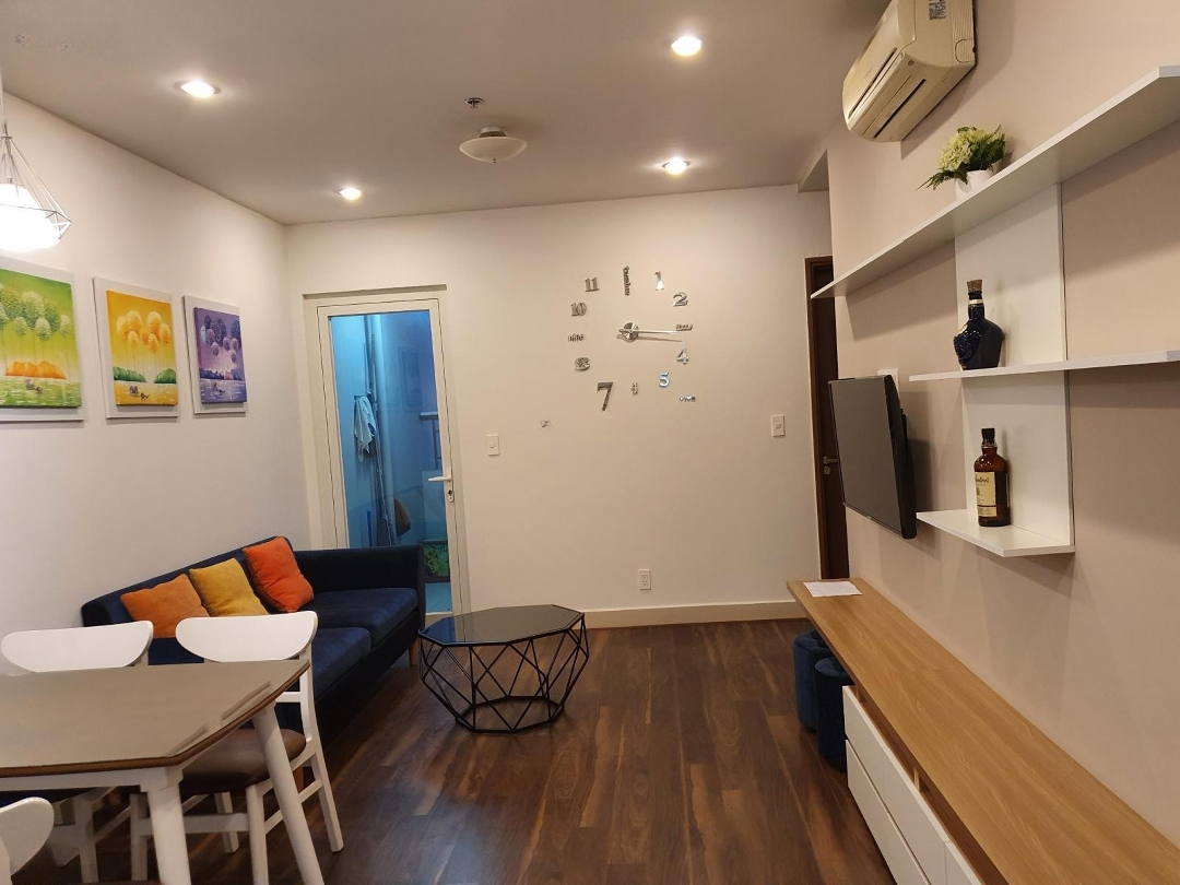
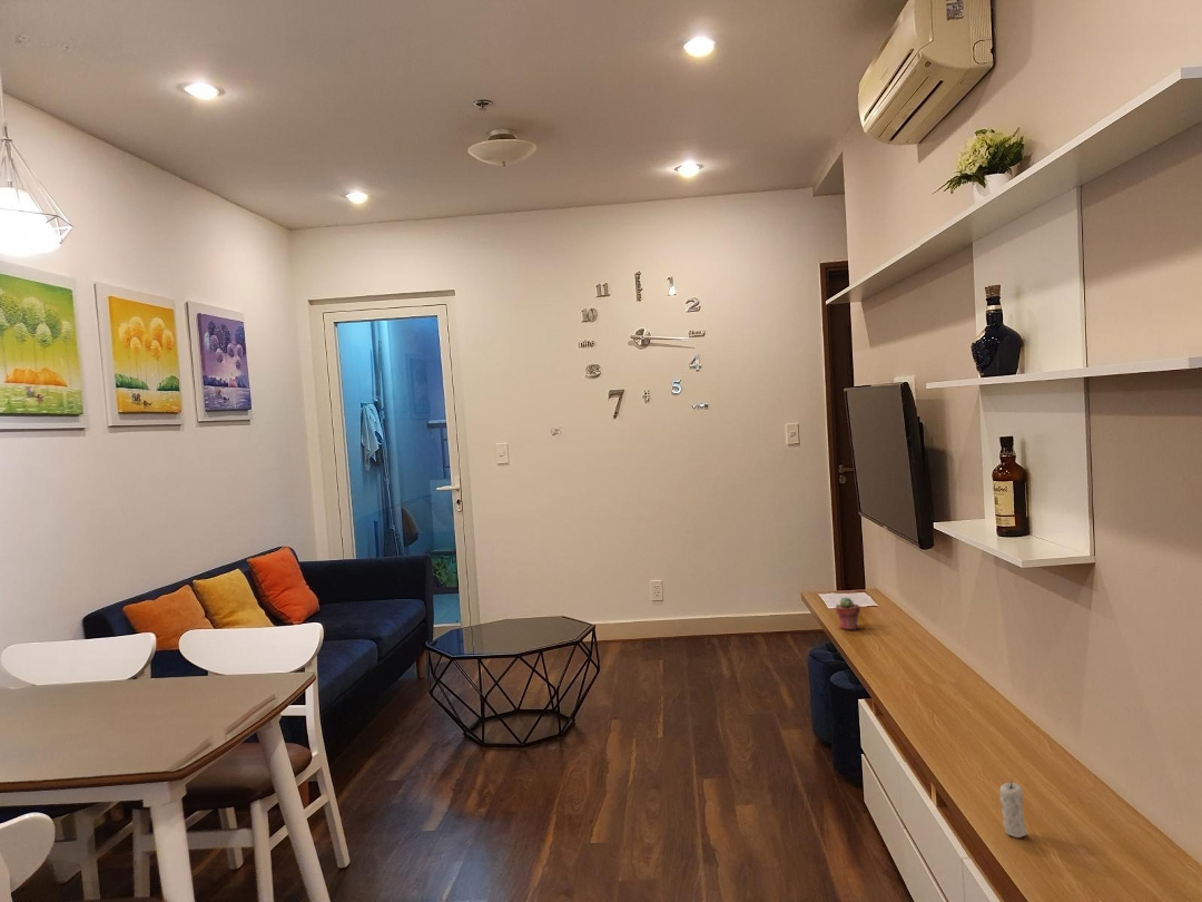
+ candle [998,780,1028,839]
+ potted succulent [835,596,861,631]
